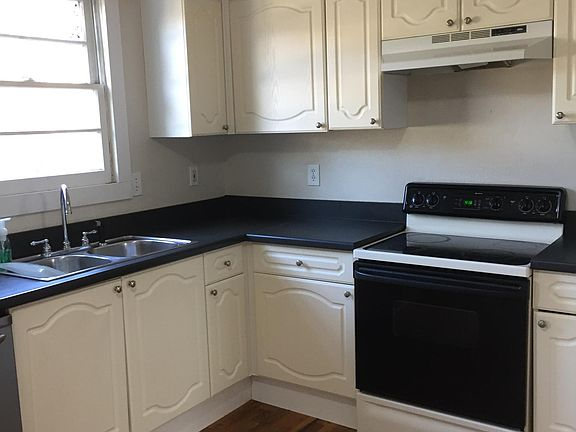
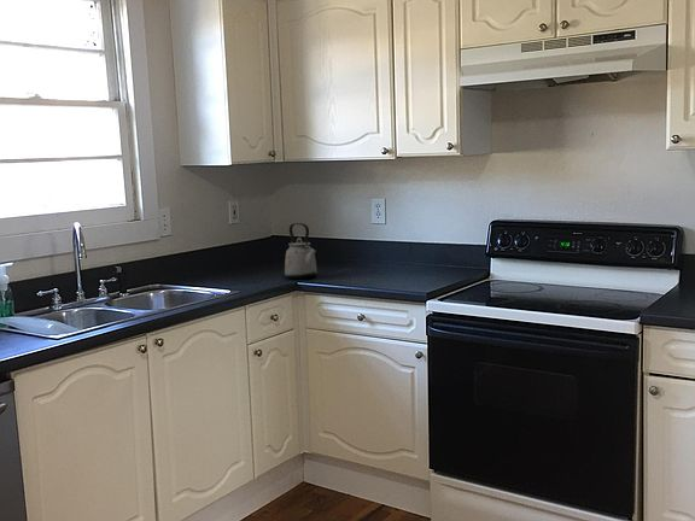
+ kettle [284,222,319,280]
